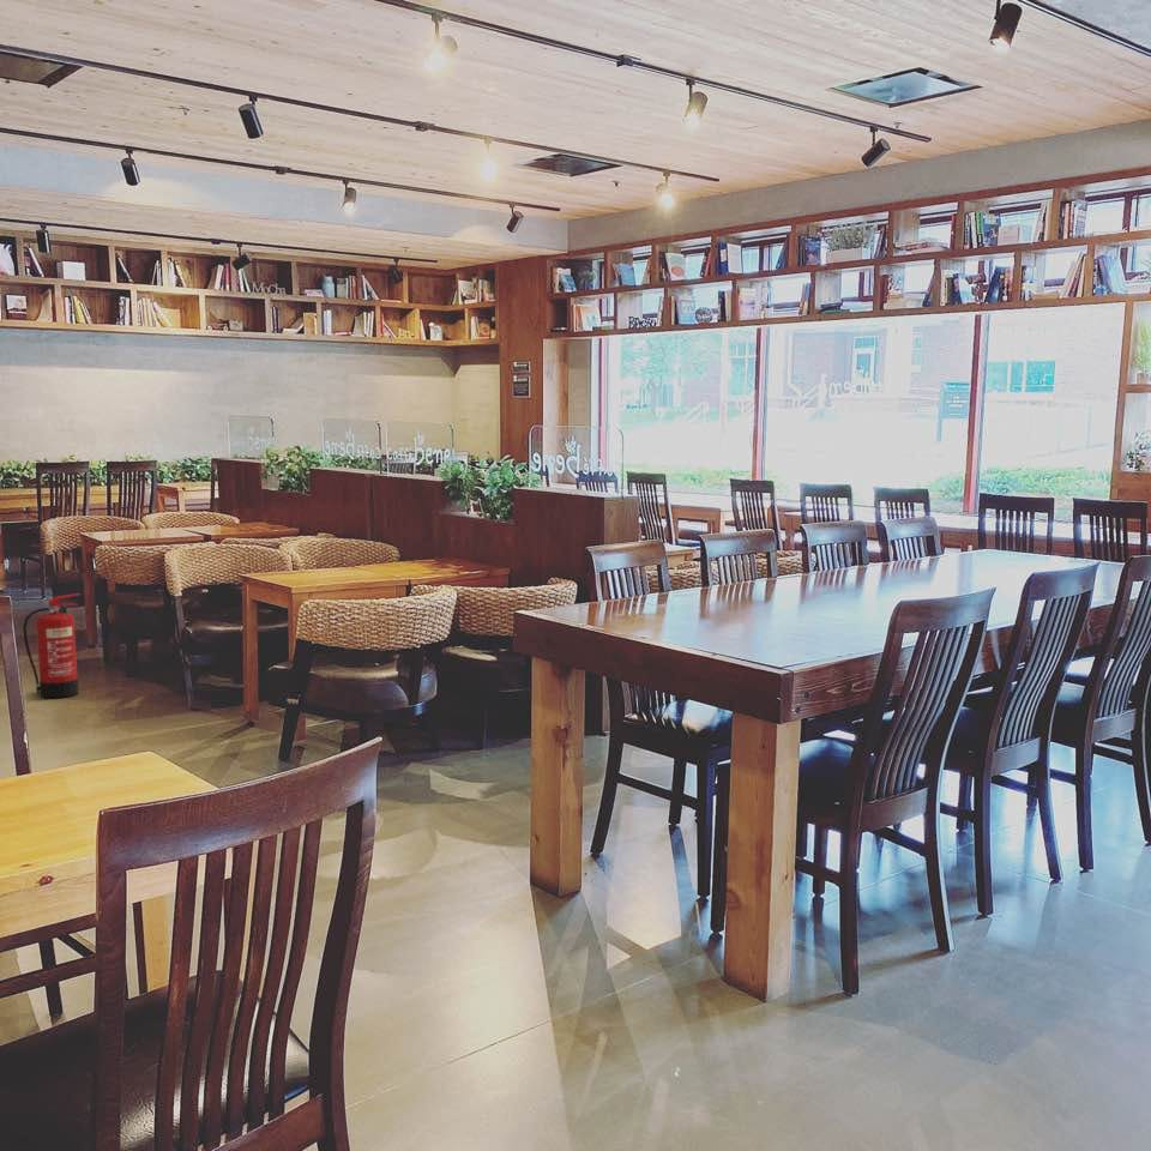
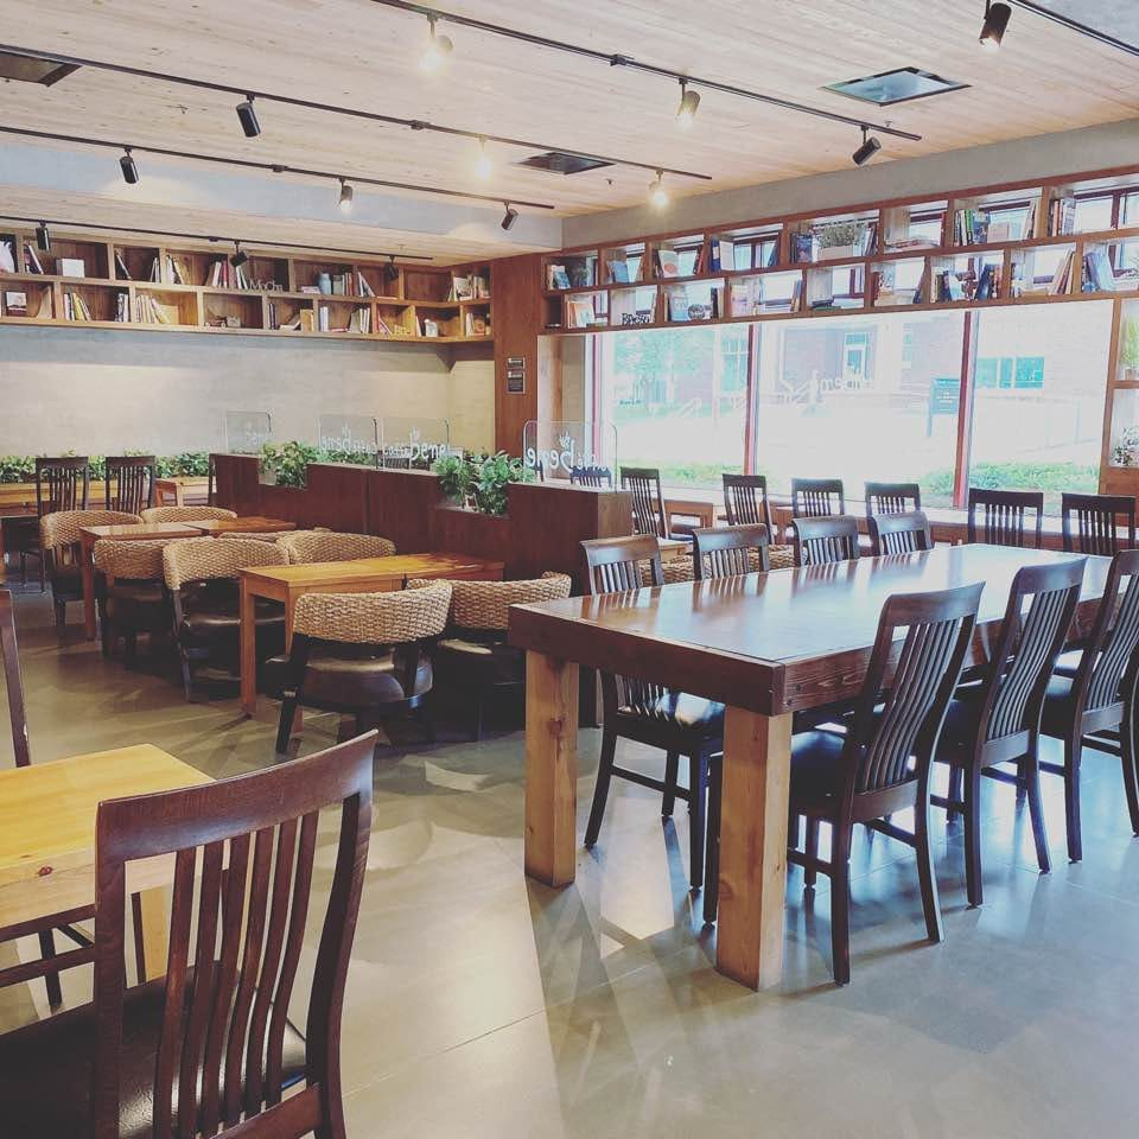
- fire extinguisher [22,592,82,699]
